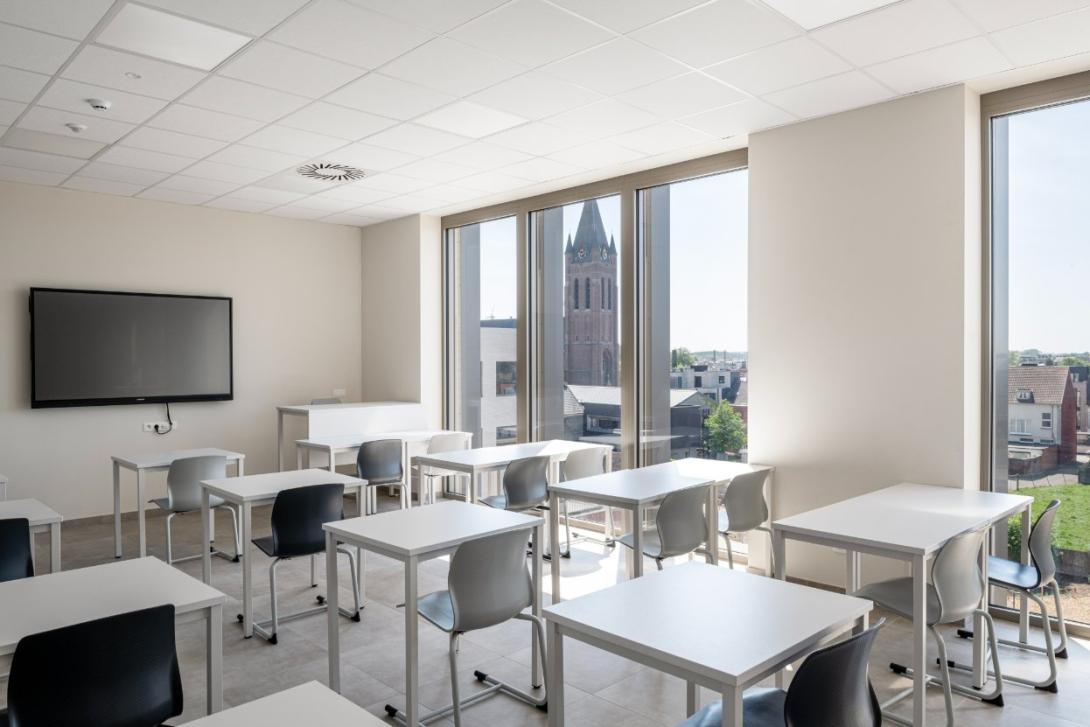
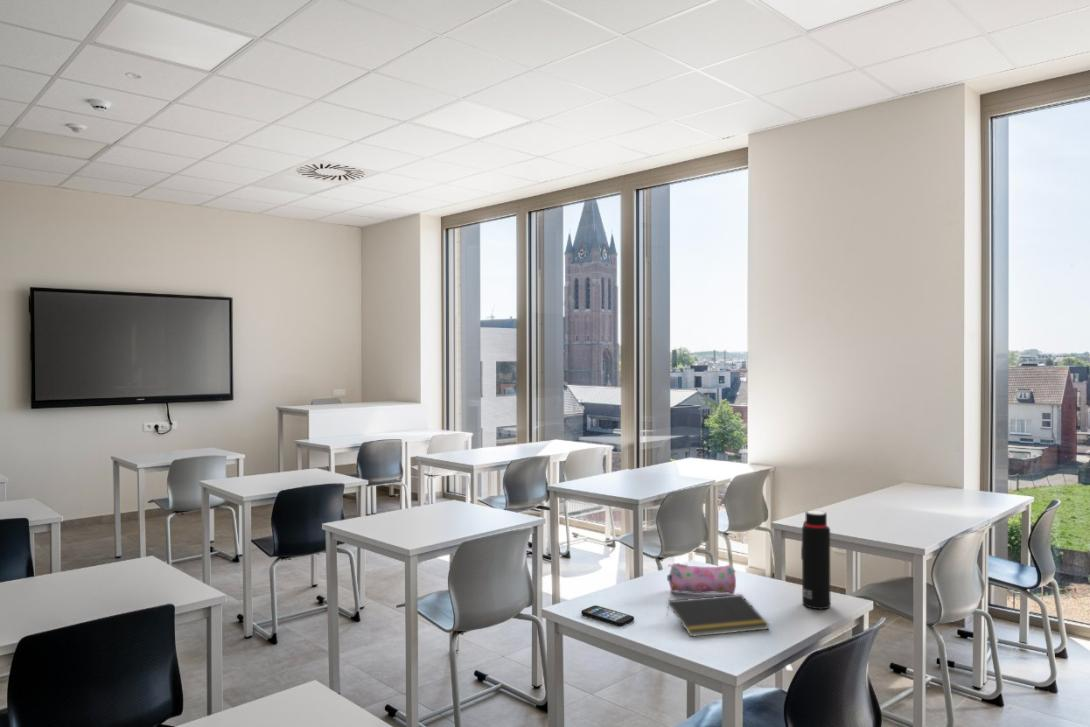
+ smartphone [580,604,635,627]
+ notepad [665,593,770,638]
+ water bottle [800,510,832,610]
+ pencil case [666,562,737,595]
